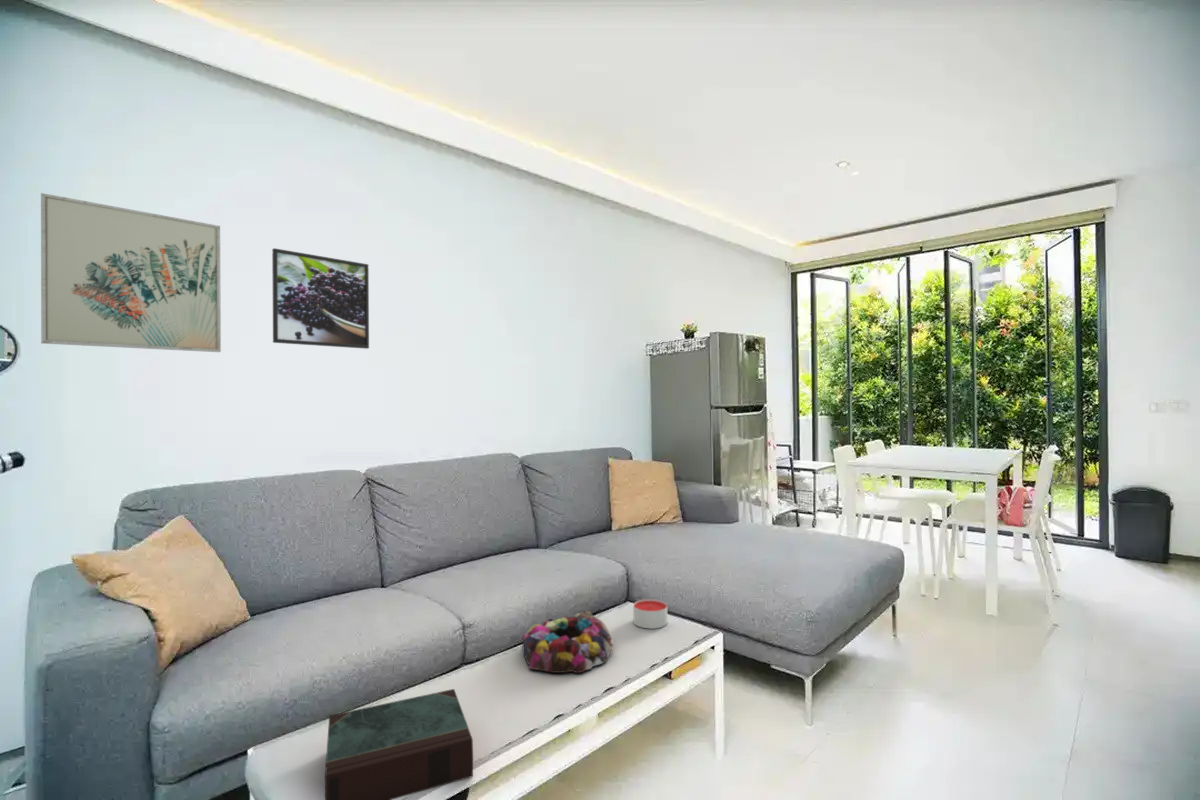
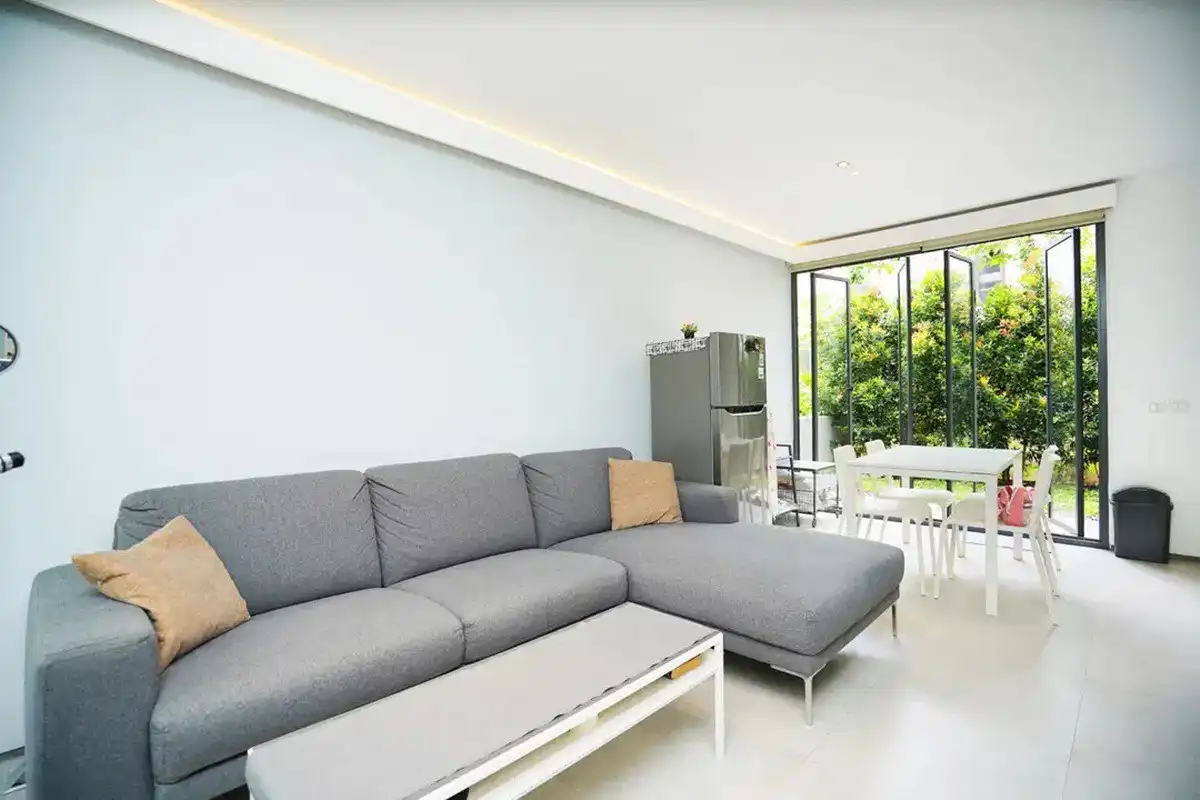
- book [324,688,474,800]
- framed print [271,247,370,350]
- wall art [40,192,222,353]
- candle [632,598,668,630]
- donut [521,609,614,674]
